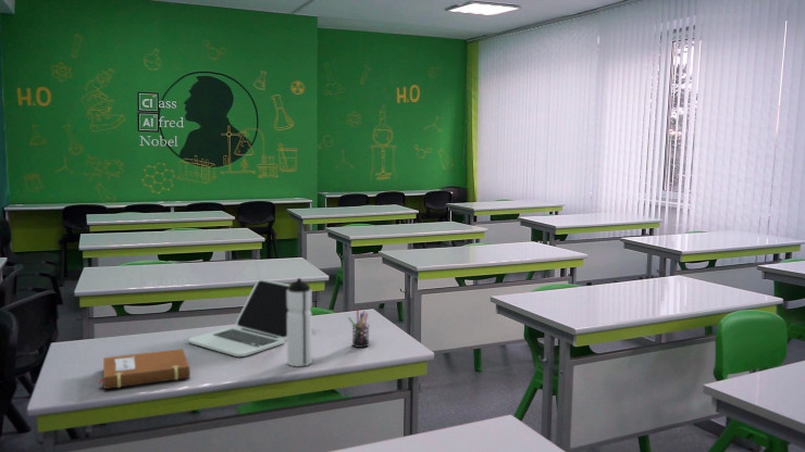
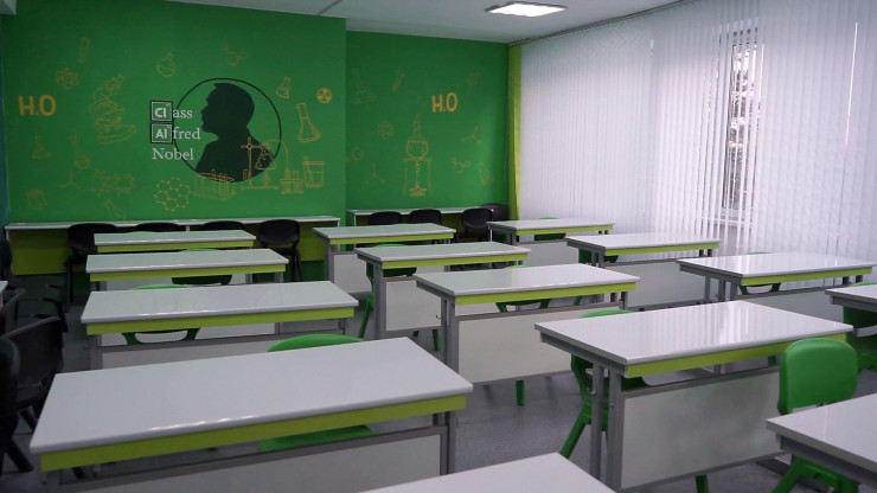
- pen holder [347,307,370,349]
- notebook [98,348,191,390]
- laptop [188,278,290,357]
- water bottle [286,277,313,367]
